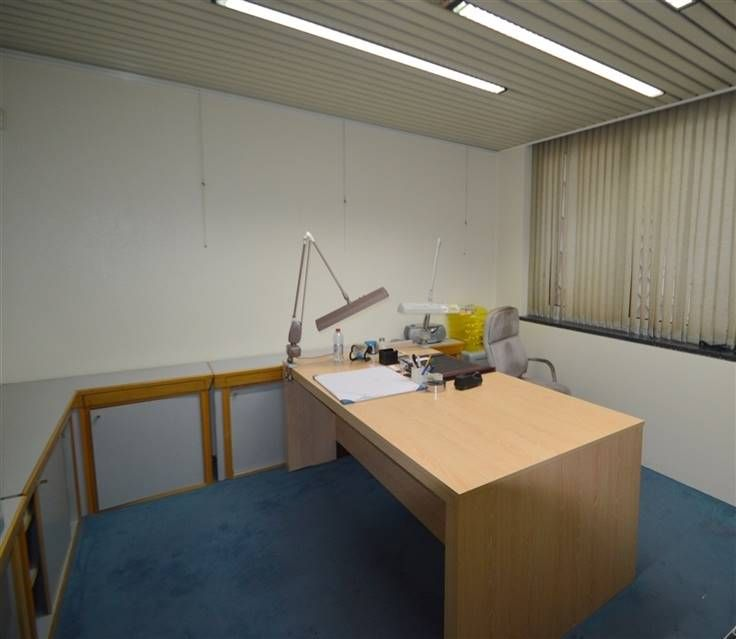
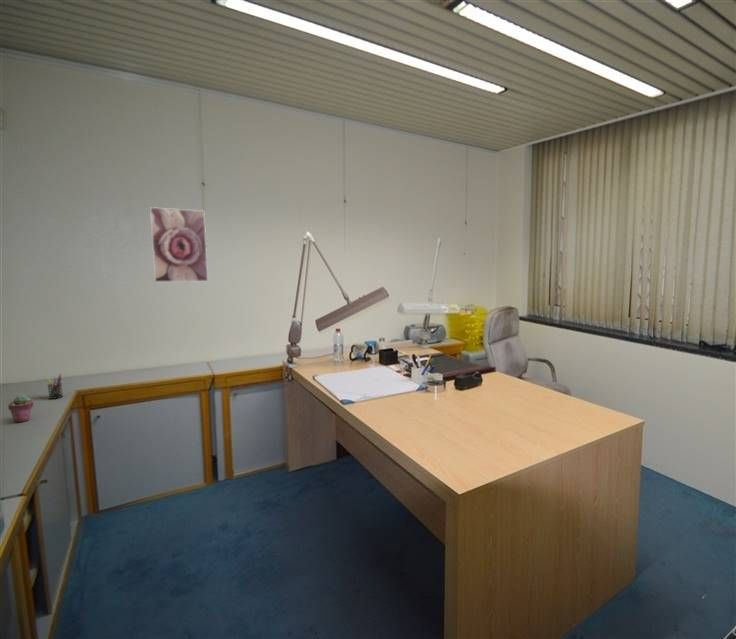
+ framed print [149,206,209,283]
+ pen holder [45,373,64,400]
+ potted succulent [7,394,34,423]
